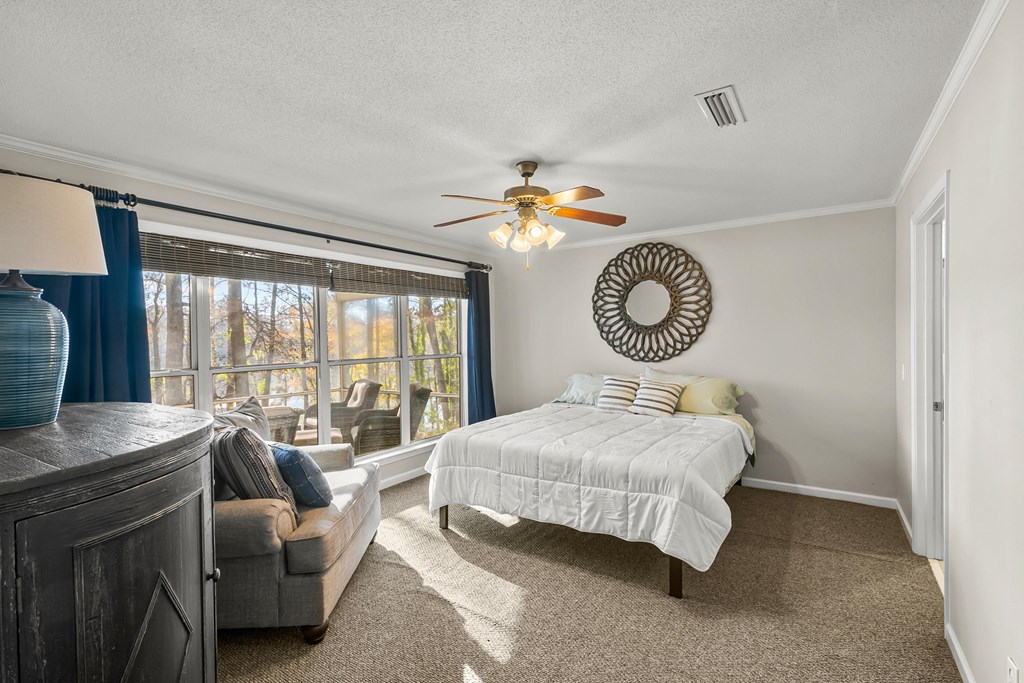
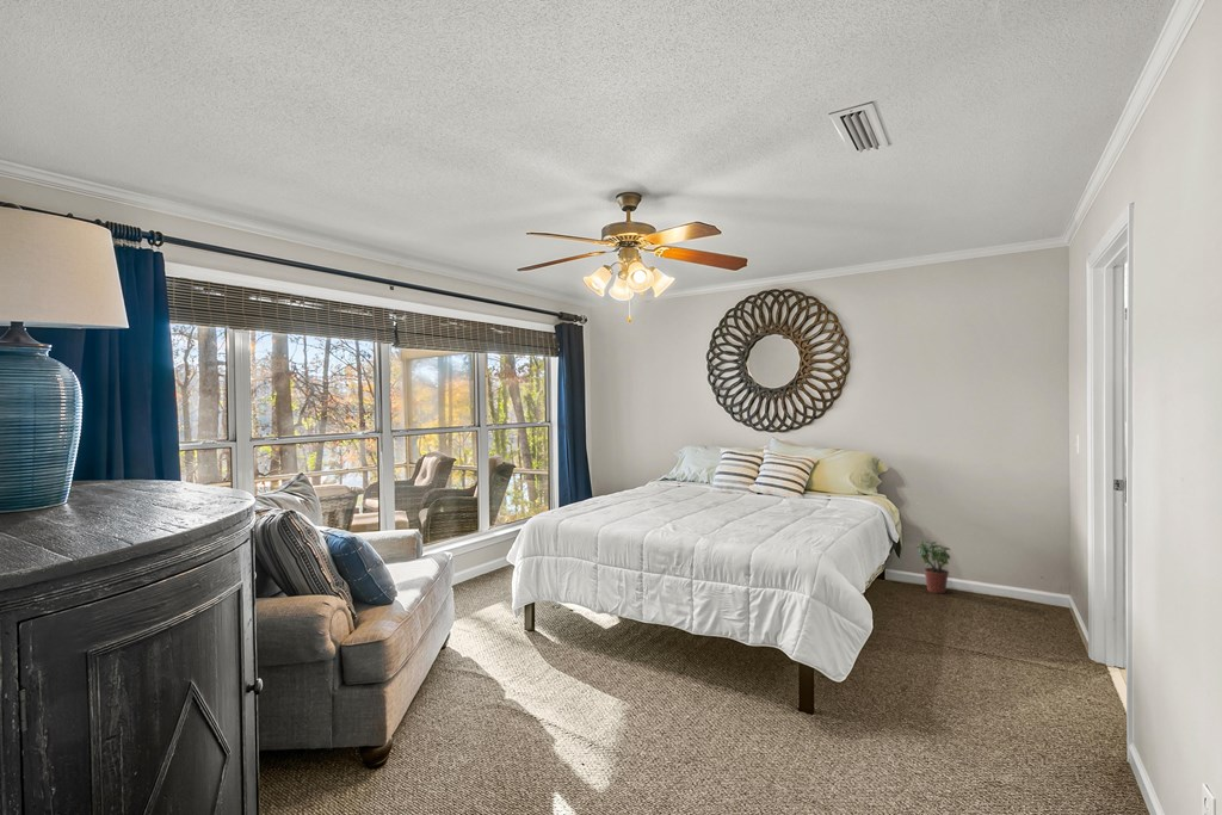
+ potted plant [915,539,952,594]
